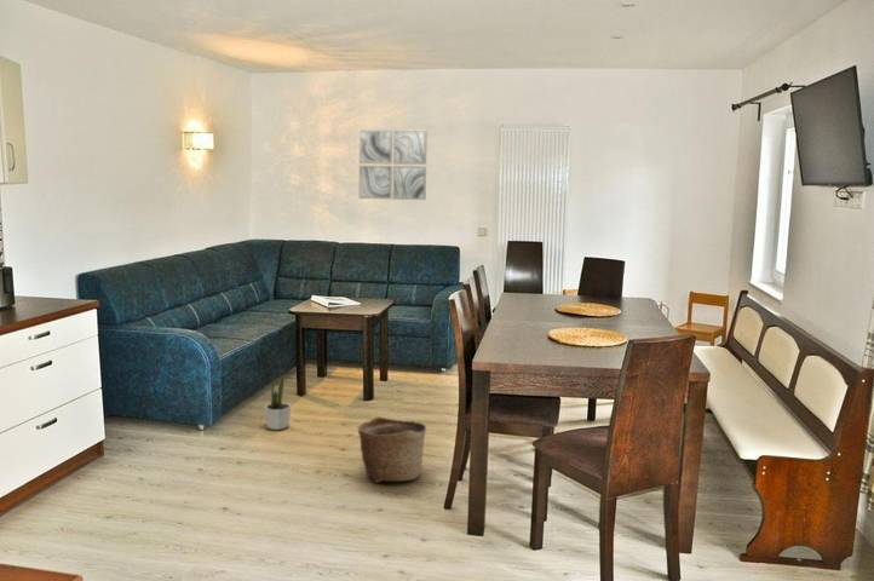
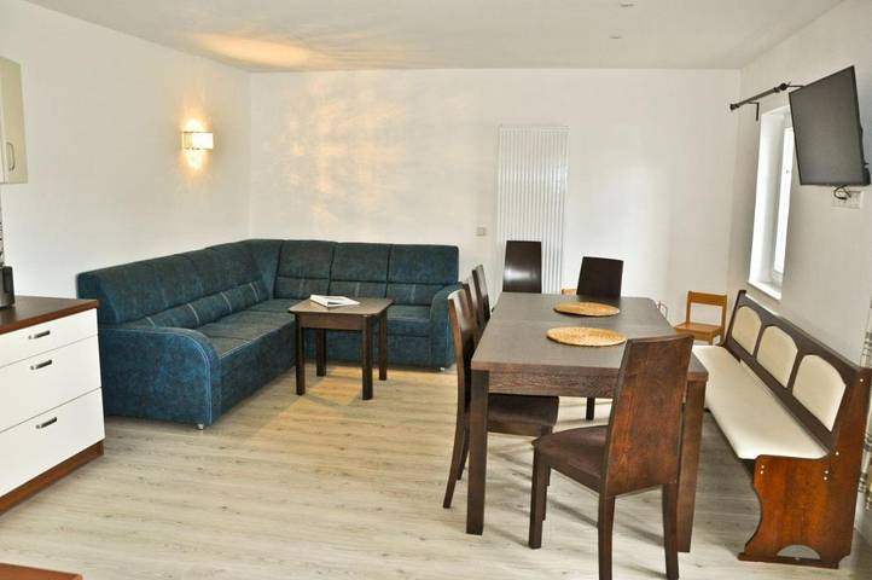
- wall art [358,128,429,201]
- basket [356,415,427,484]
- potted plant [264,374,292,431]
